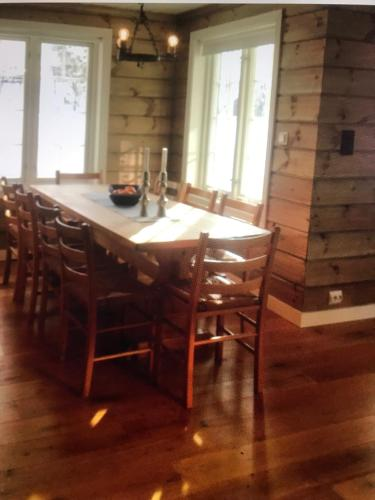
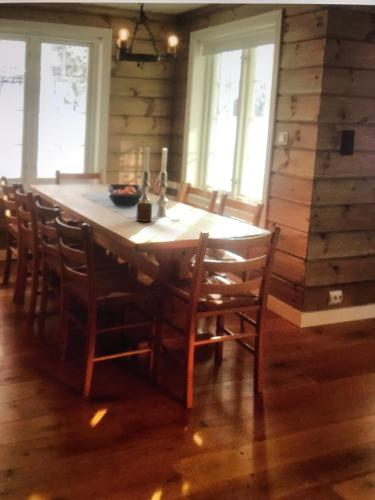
+ cup [135,201,153,223]
